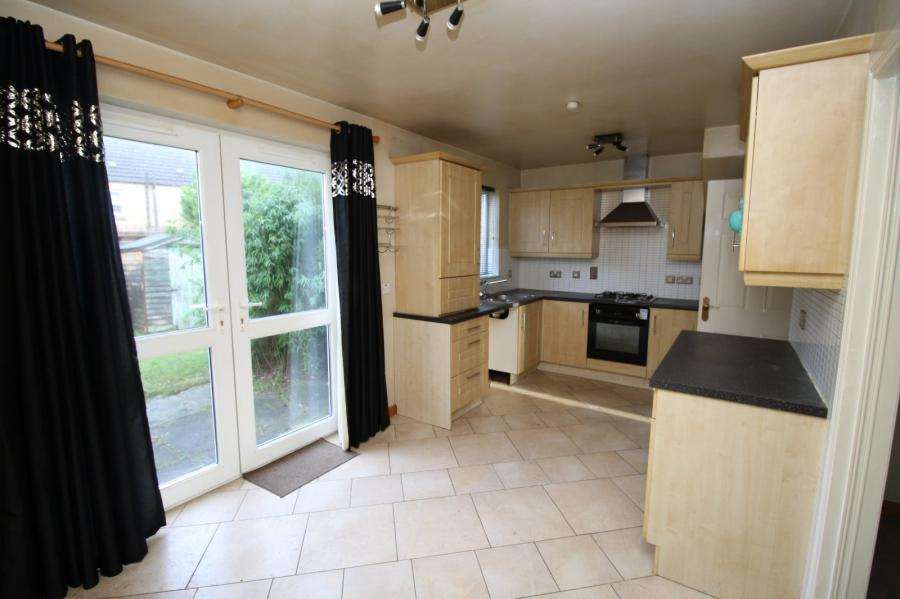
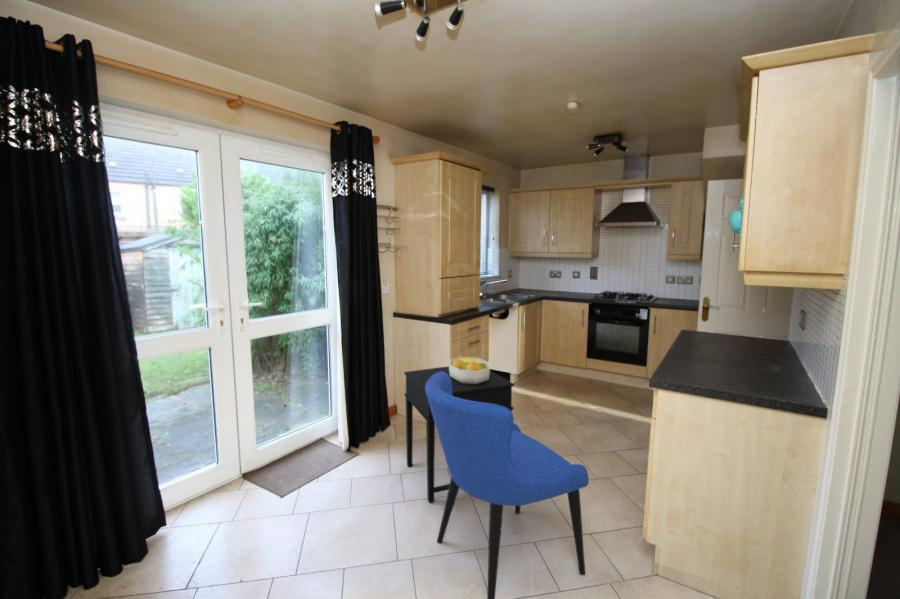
+ fruit bowl [448,356,491,384]
+ dining chair [425,371,590,599]
+ side table [403,366,515,504]
